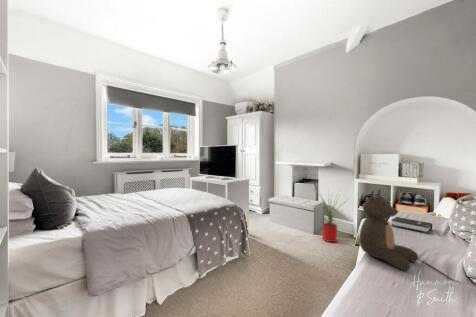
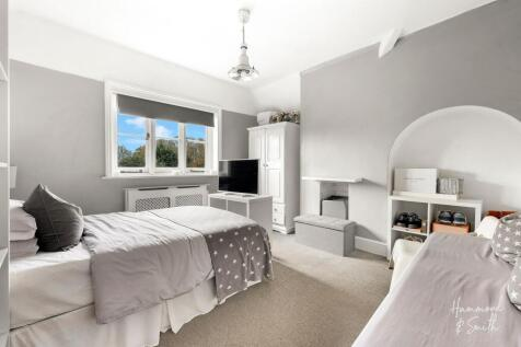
- stuffed bear [358,188,419,271]
- house plant [309,190,351,243]
- hardback book [391,216,433,235]
